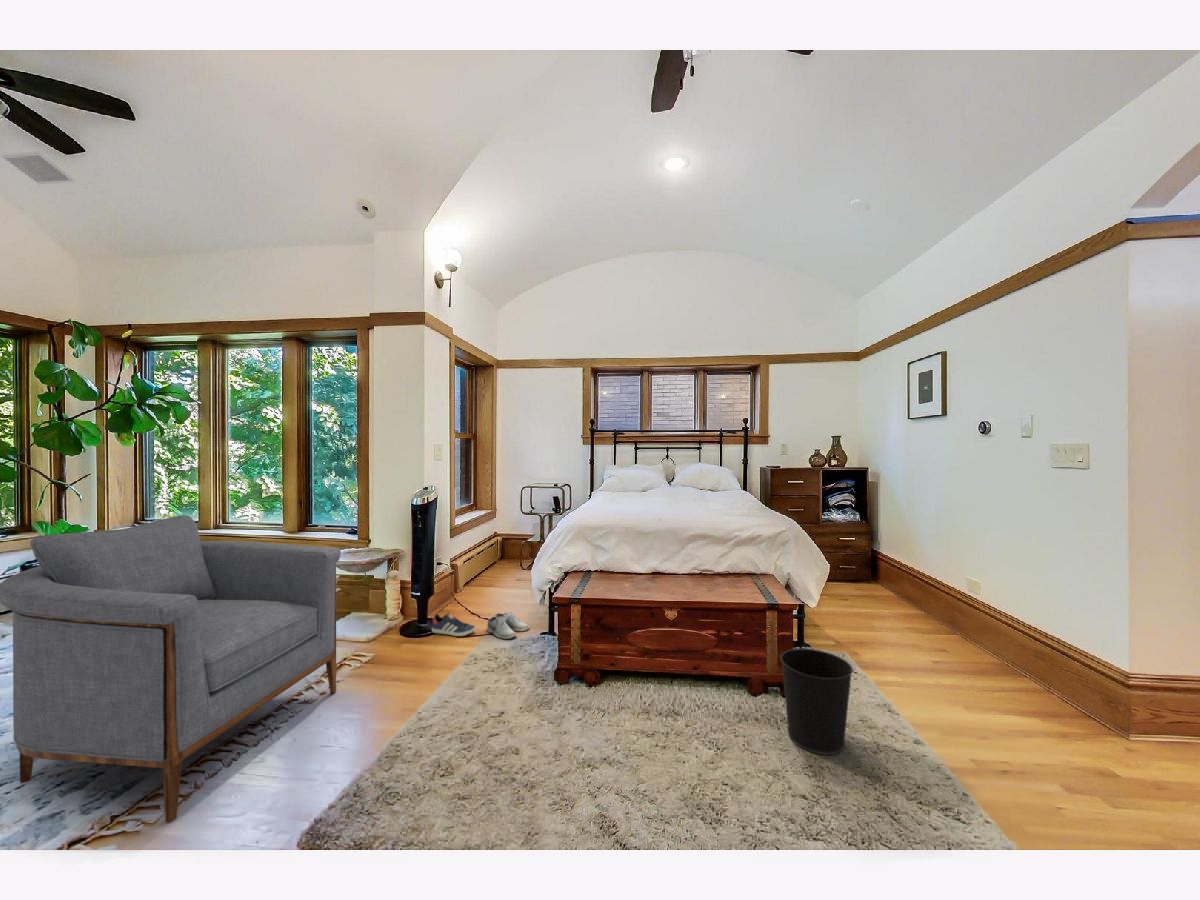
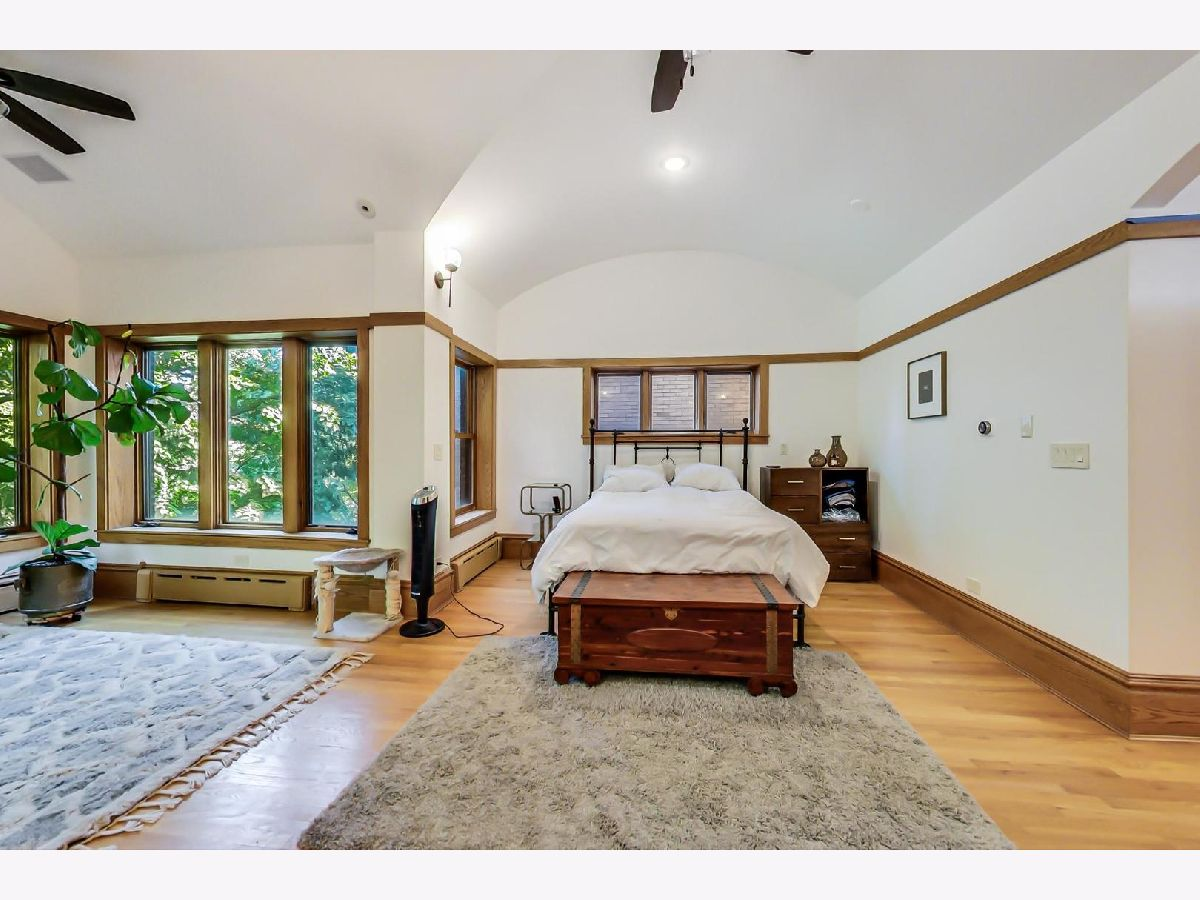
- shoe [486,610,530,640]
- wastebasket [779,648,854,756]
- armchair [0,514,342,824]
- sneaker [431,611,476,637]
